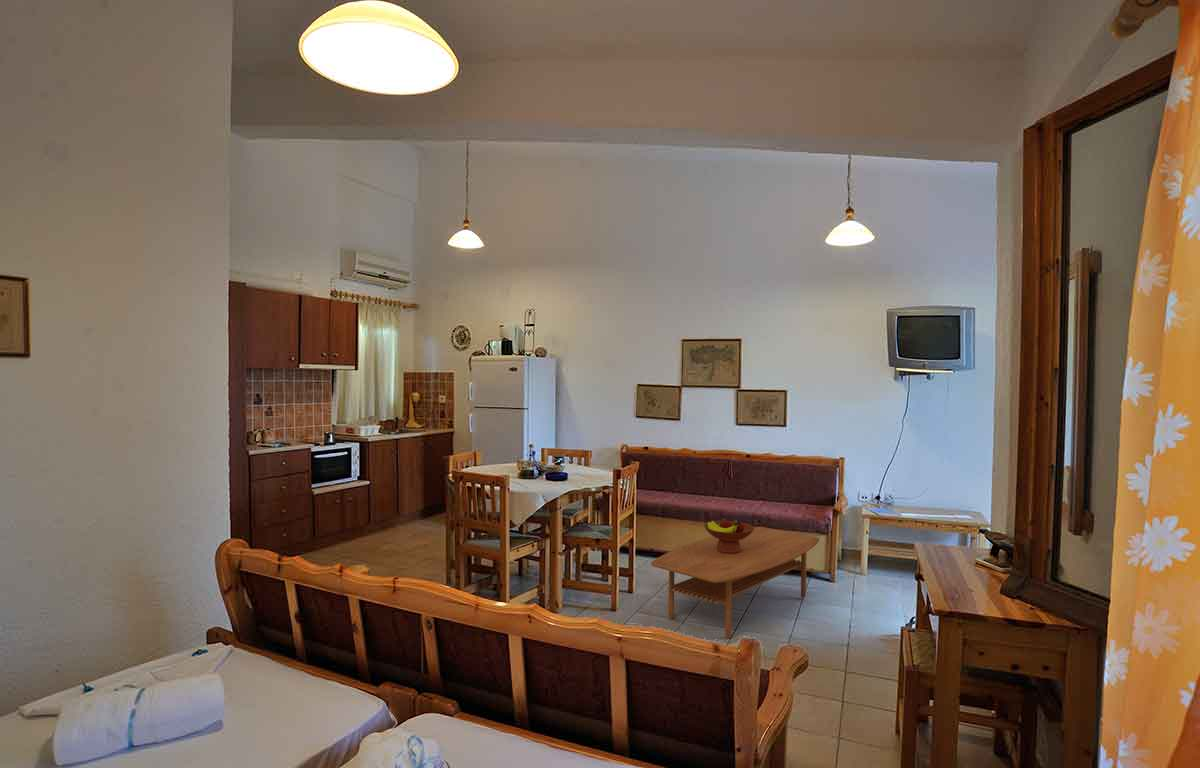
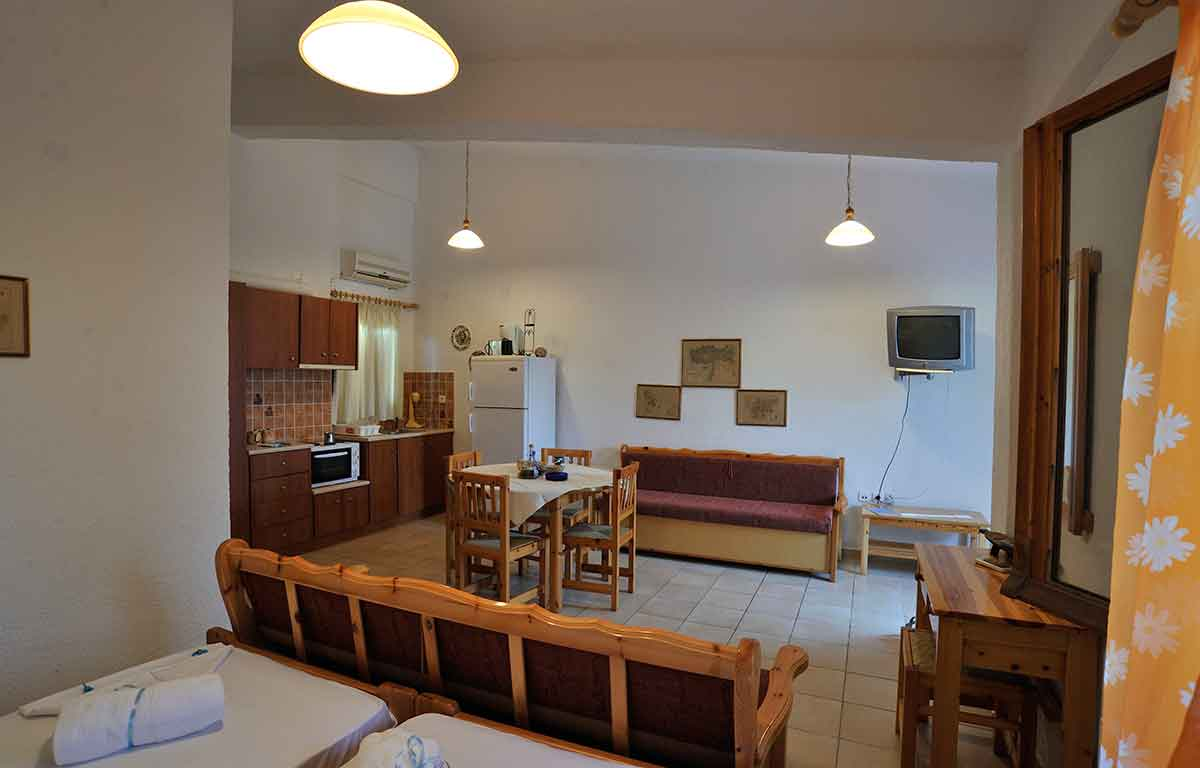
- fruit bowl [703,518,755,554]
- coffee table [650,526,821,640]
